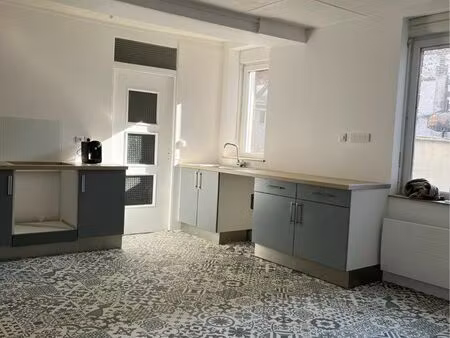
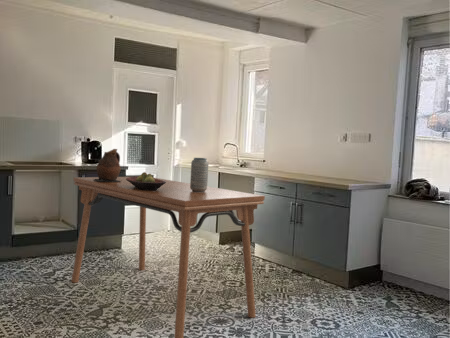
+ vase [189,157,209,192]
+ fruit bowl [126,171,166,191]
+ ceramic pitcher [94,148,121,182]
+ dining table [70,176,266,338]
